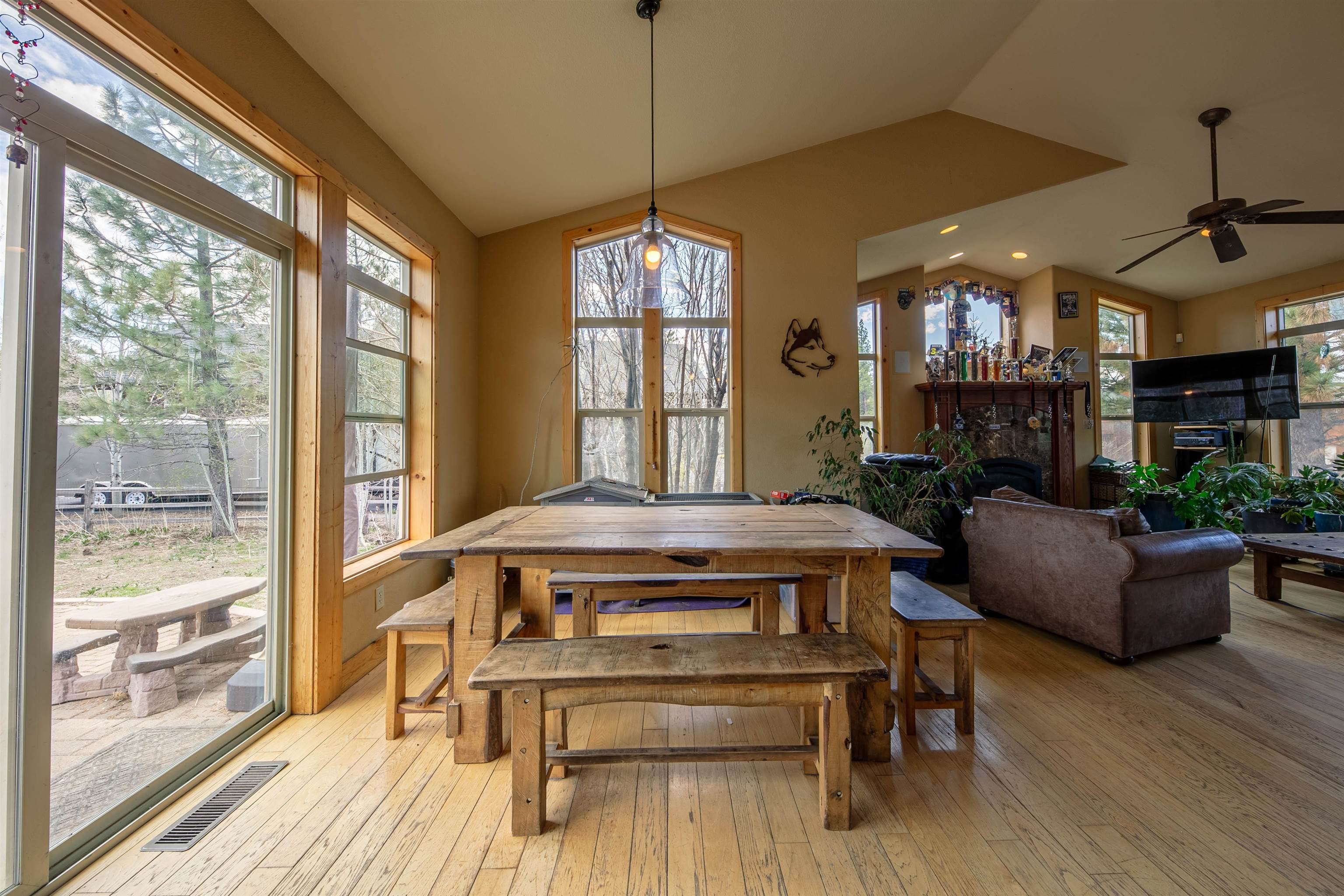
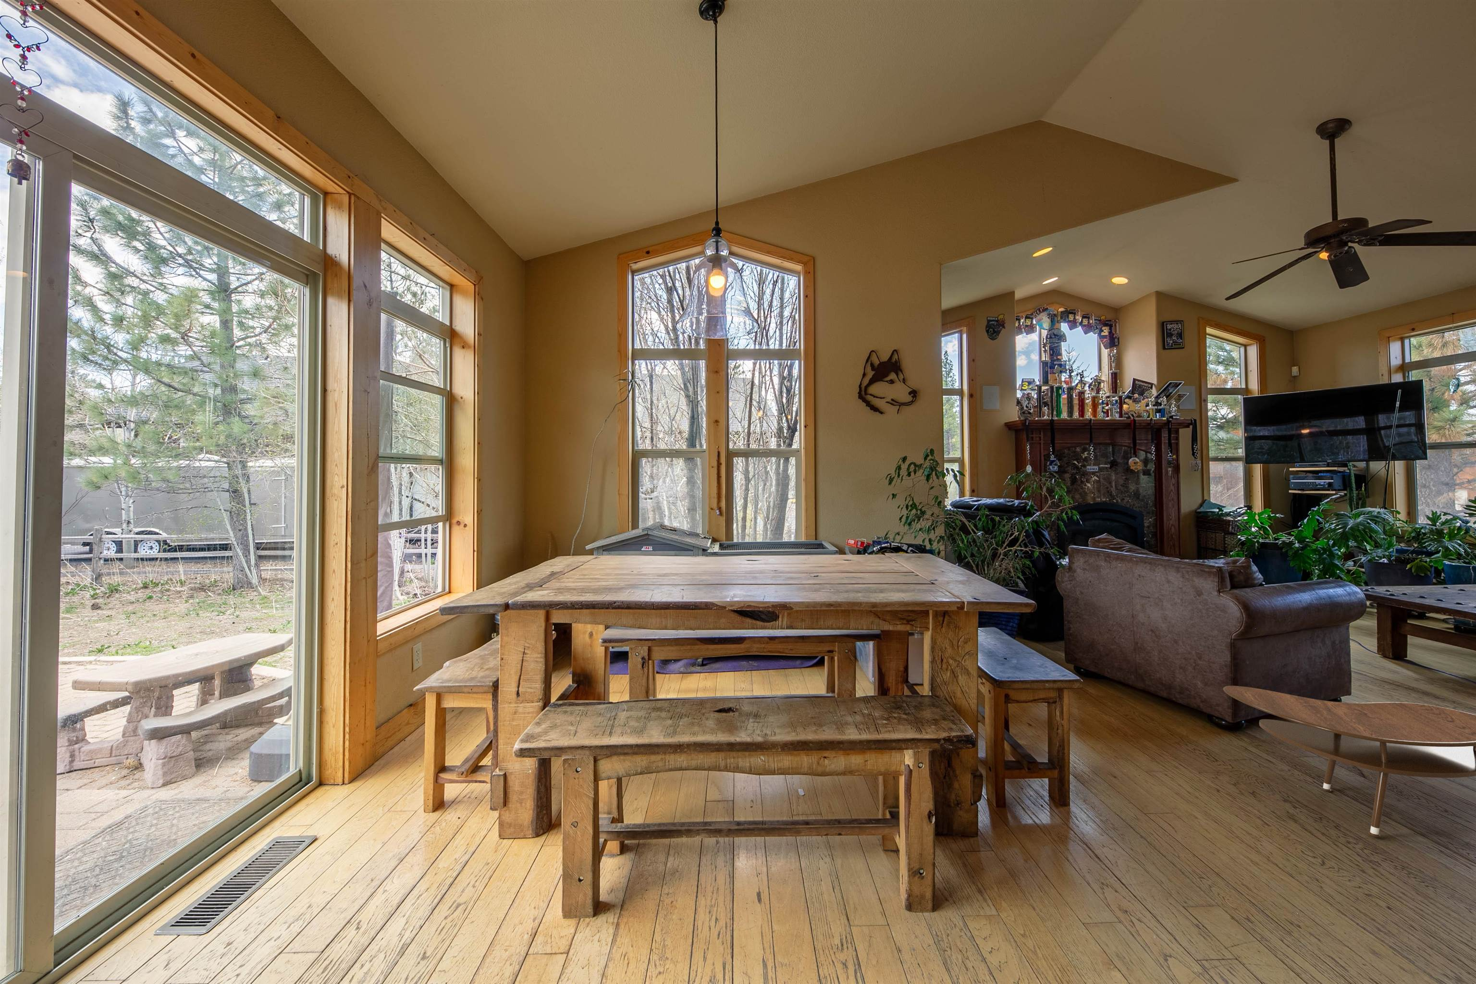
+ side table [1222,685,1476,838]
